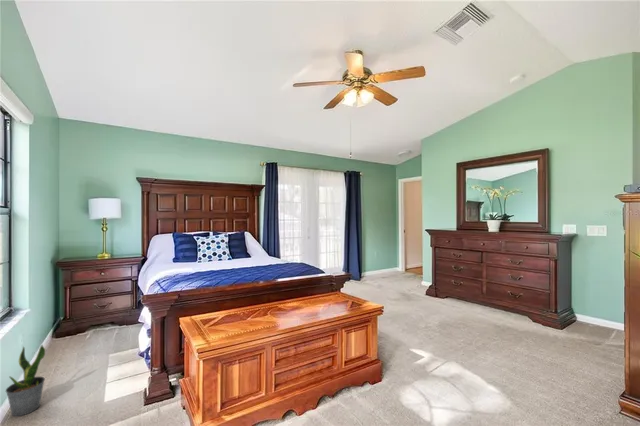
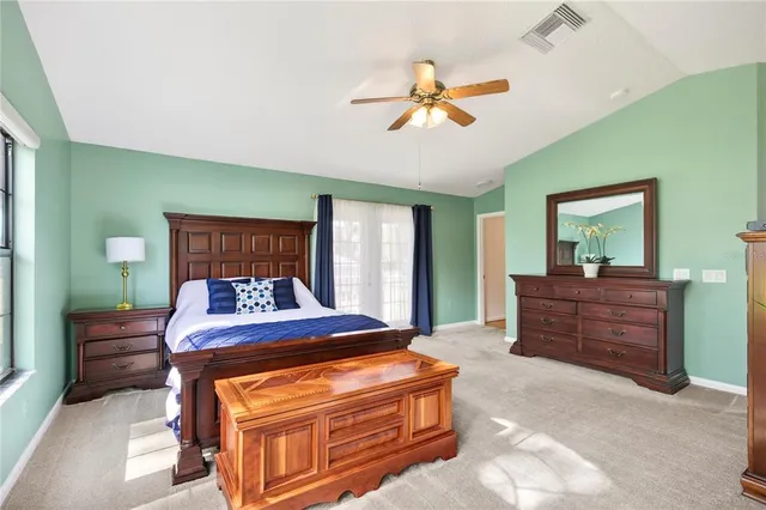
- potted plant [5,343,46,417]
